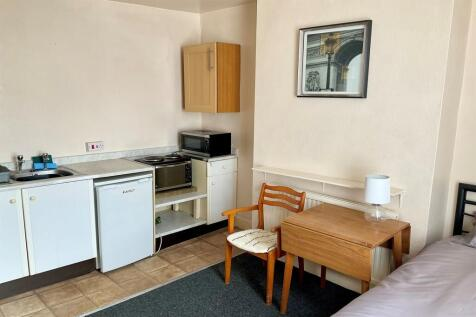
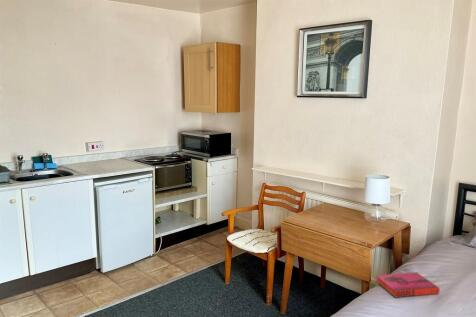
+ hardback book [375,271,441,299]
